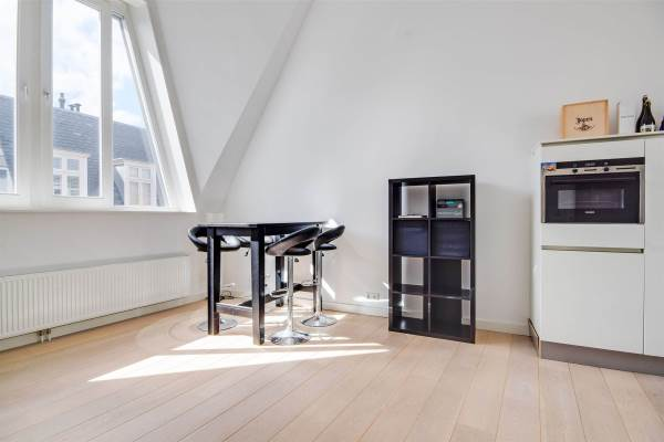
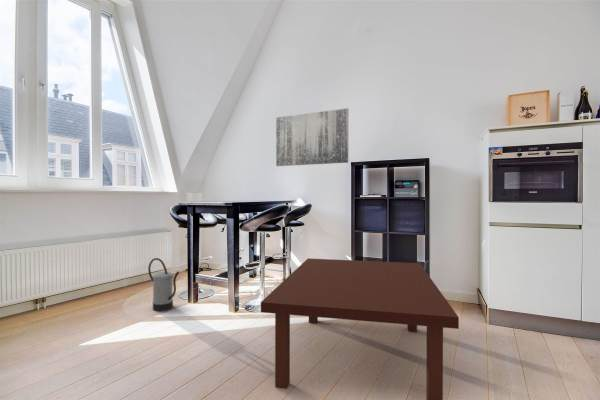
+ coffee table [260,257,460,400]
+ wall art [275,107,349,167]
+ watering can [147,257,180,312]
